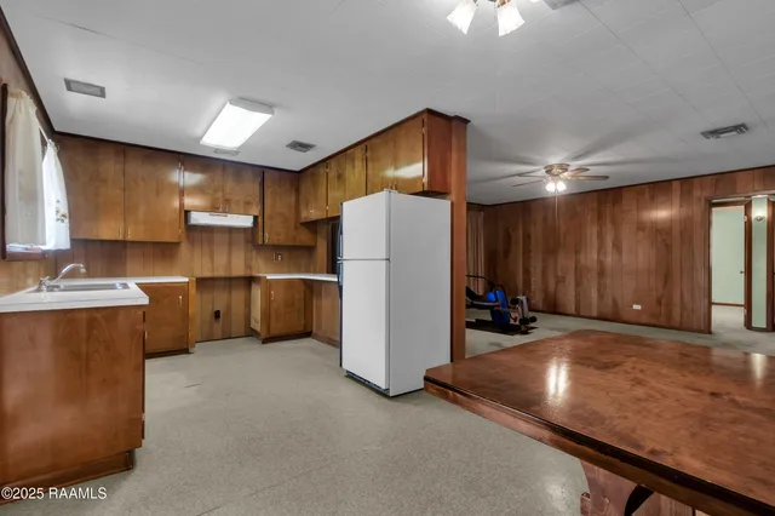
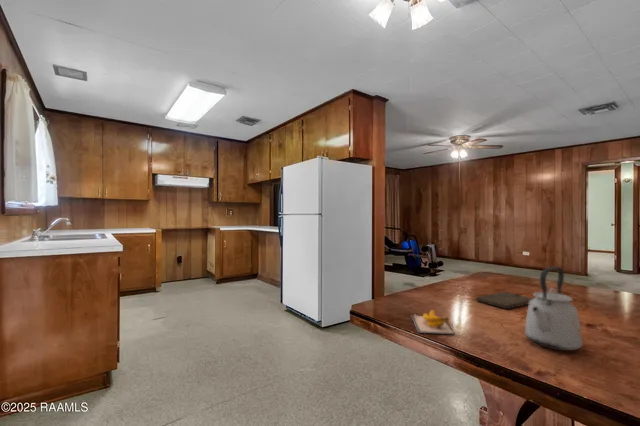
+ banana [410,309,456,335]
+ cutting board [475,291,535,310]
+ kettle [524,266,583,352]
